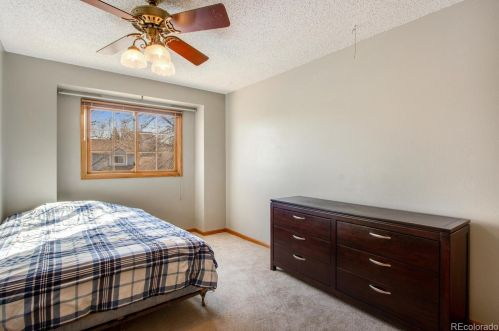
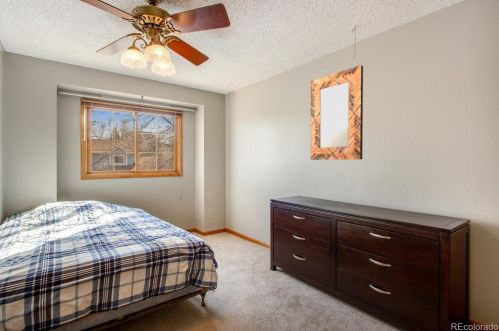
+ home mirror [310,64,364,161]
